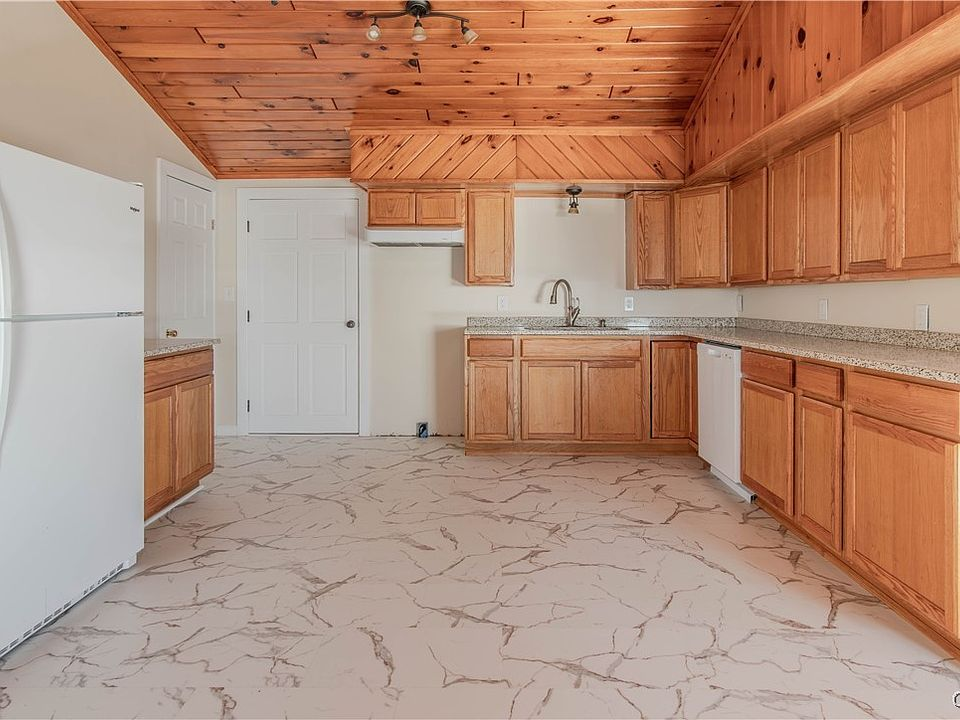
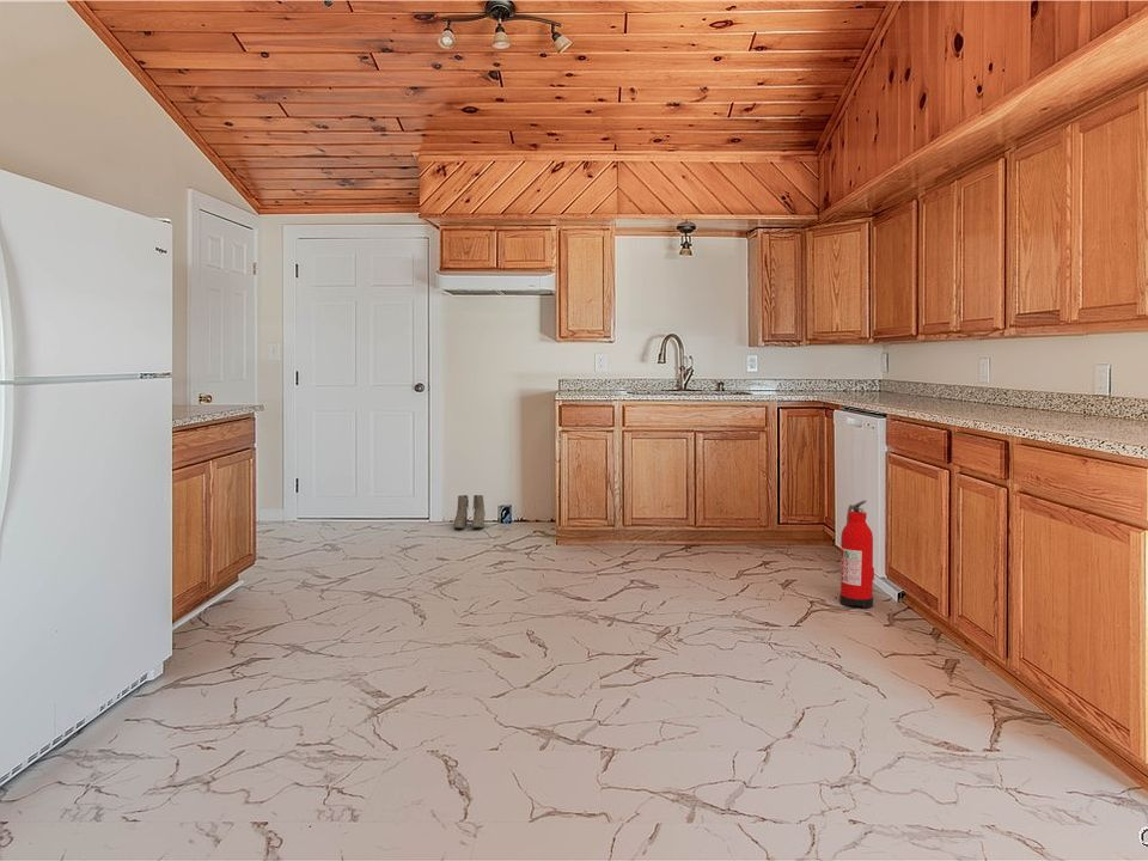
+ boots [453,494,487,530]
+ fire extinguisher [838,499,875,609]
